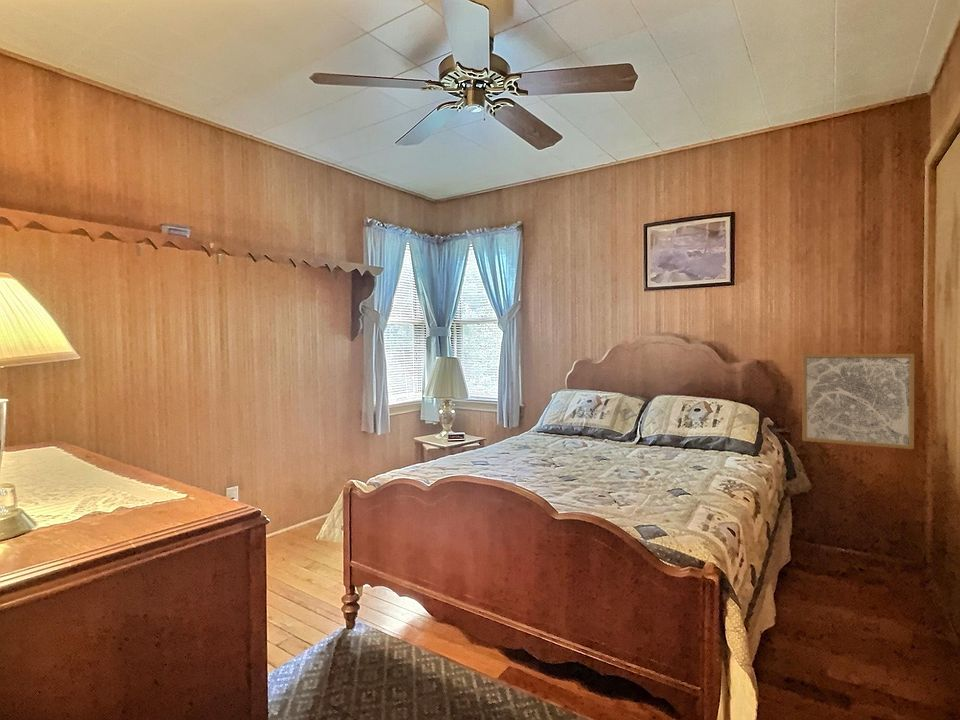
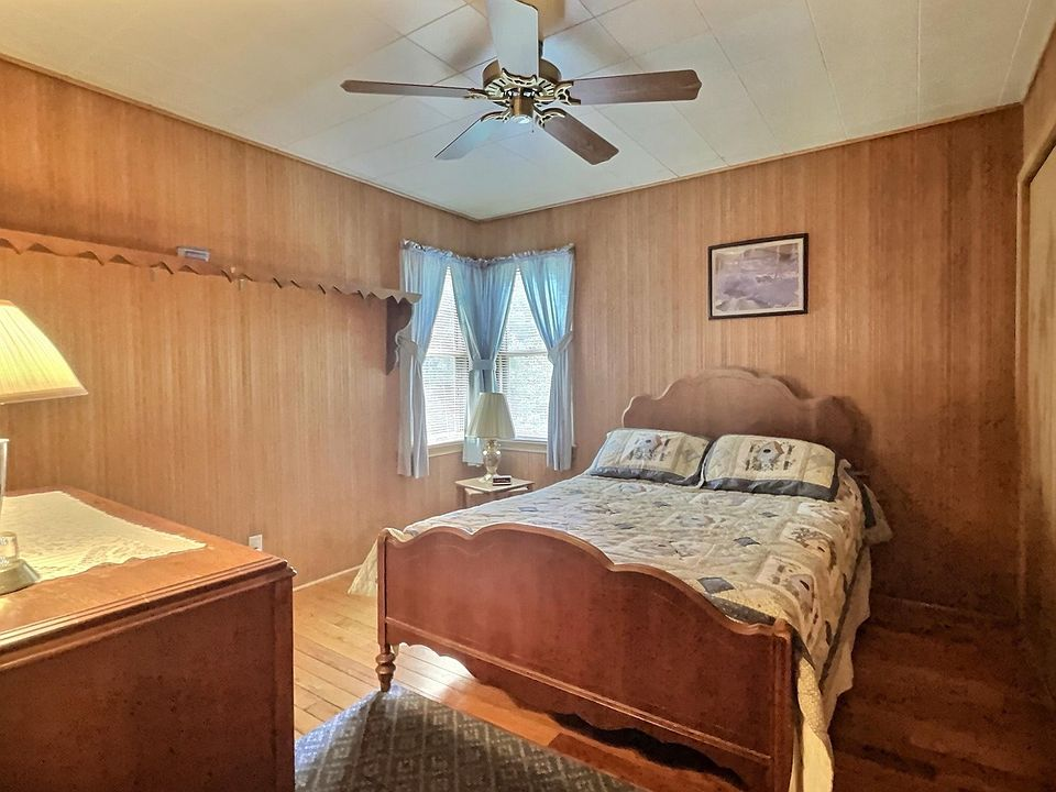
- wall art [801,353,915,450]
